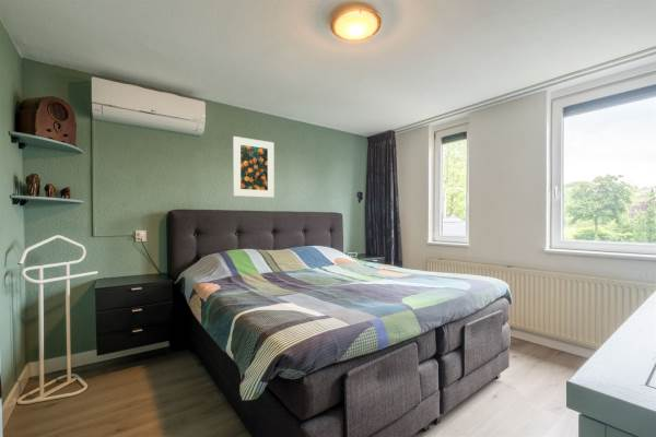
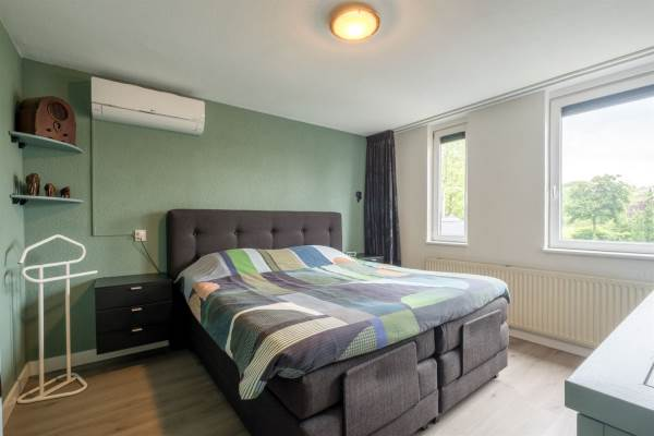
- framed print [232,135,276,199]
